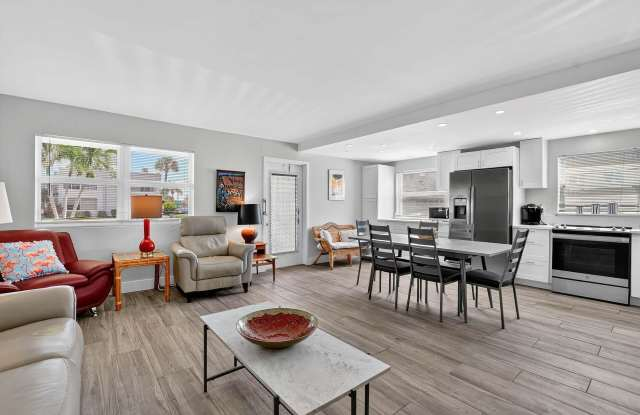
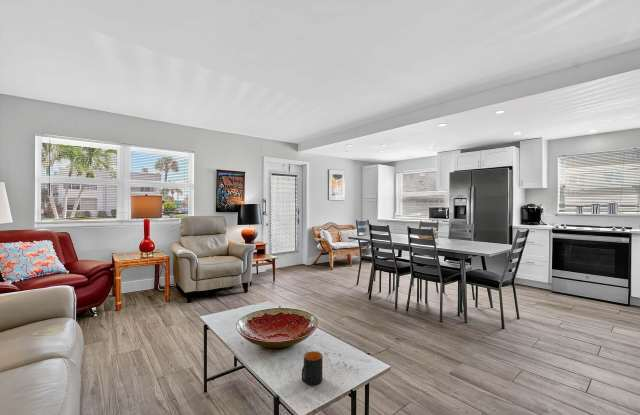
+ mug [301,351,324,386]
